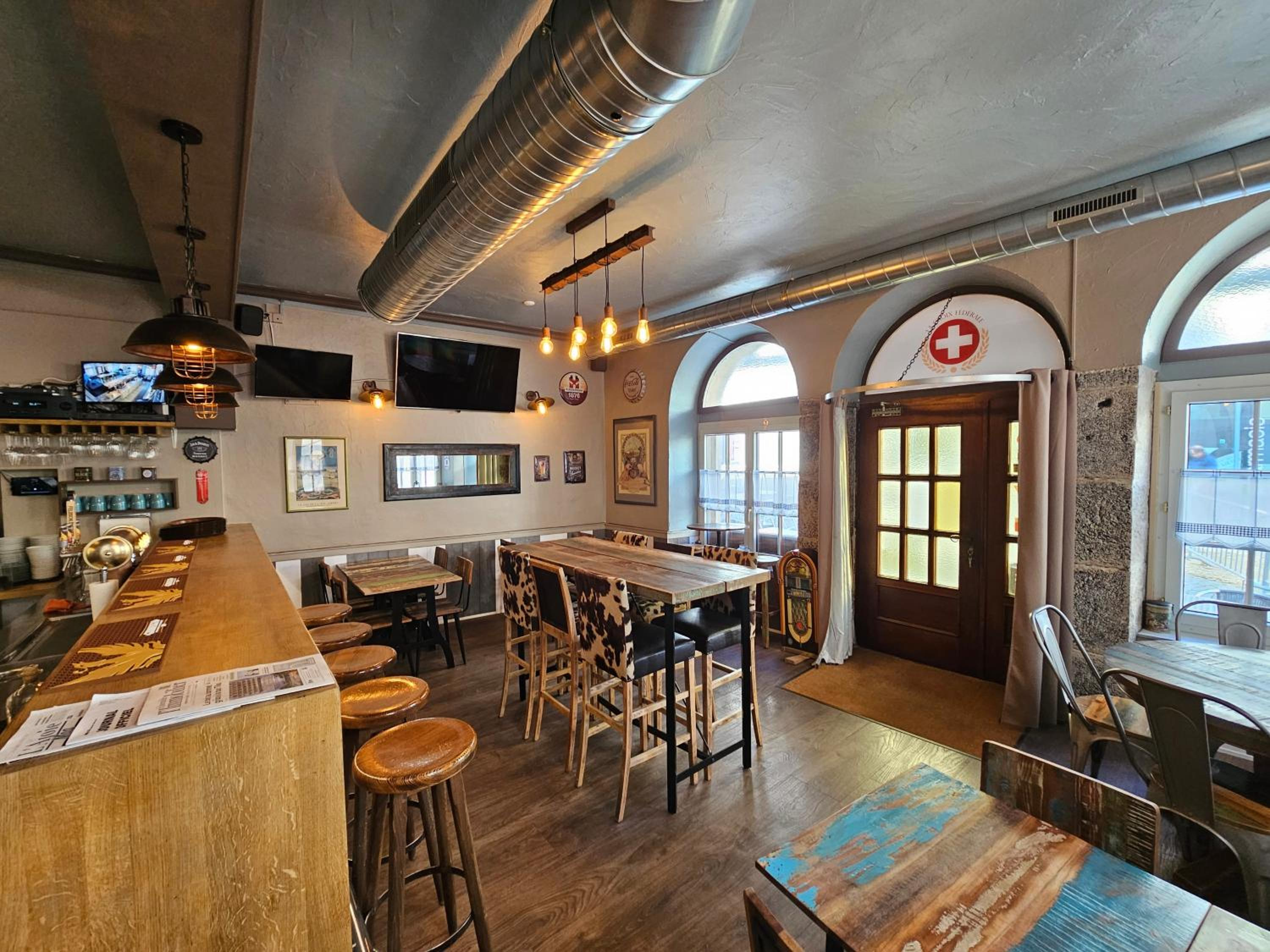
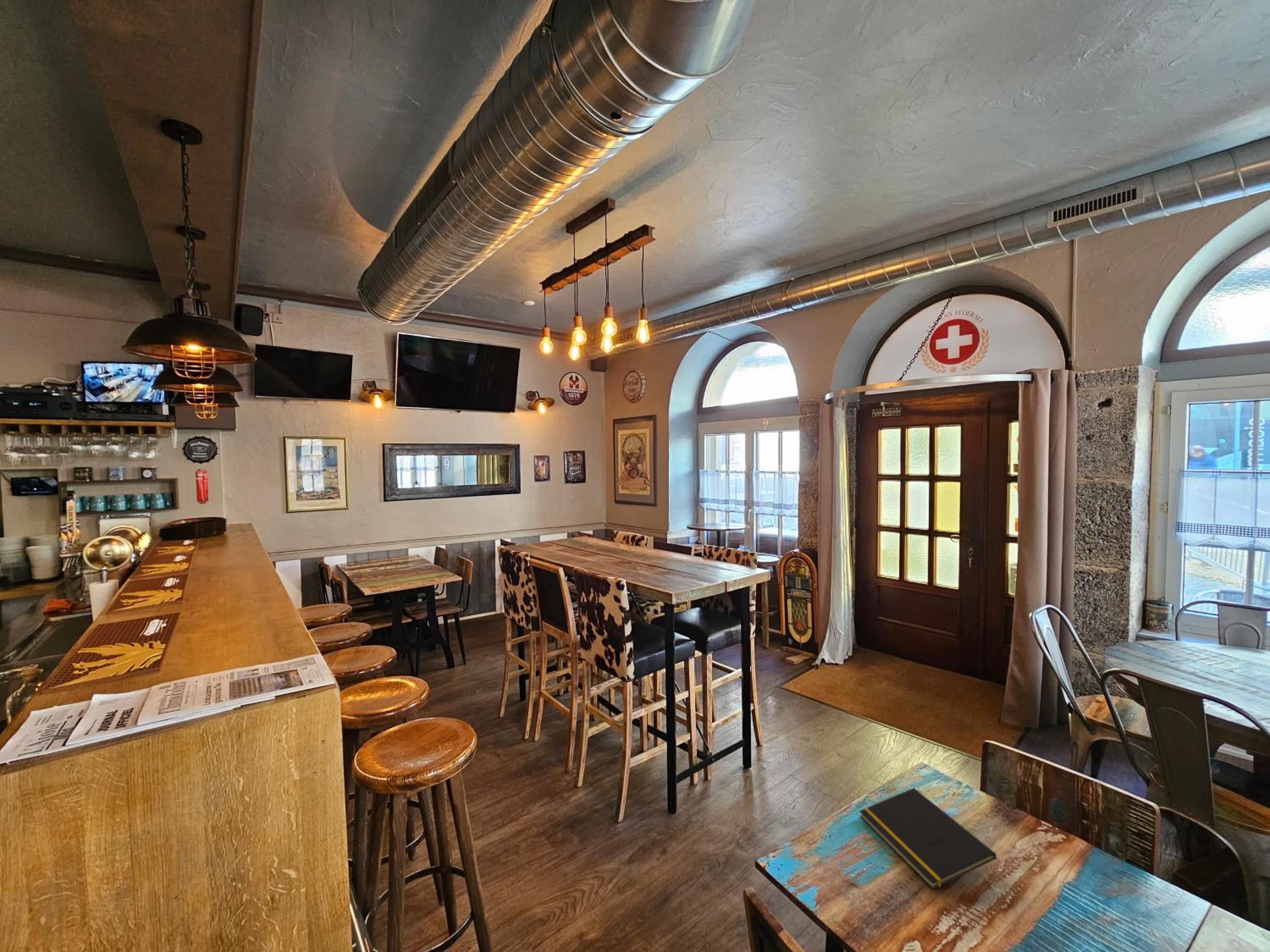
+ notepad [859,787,997,890]
